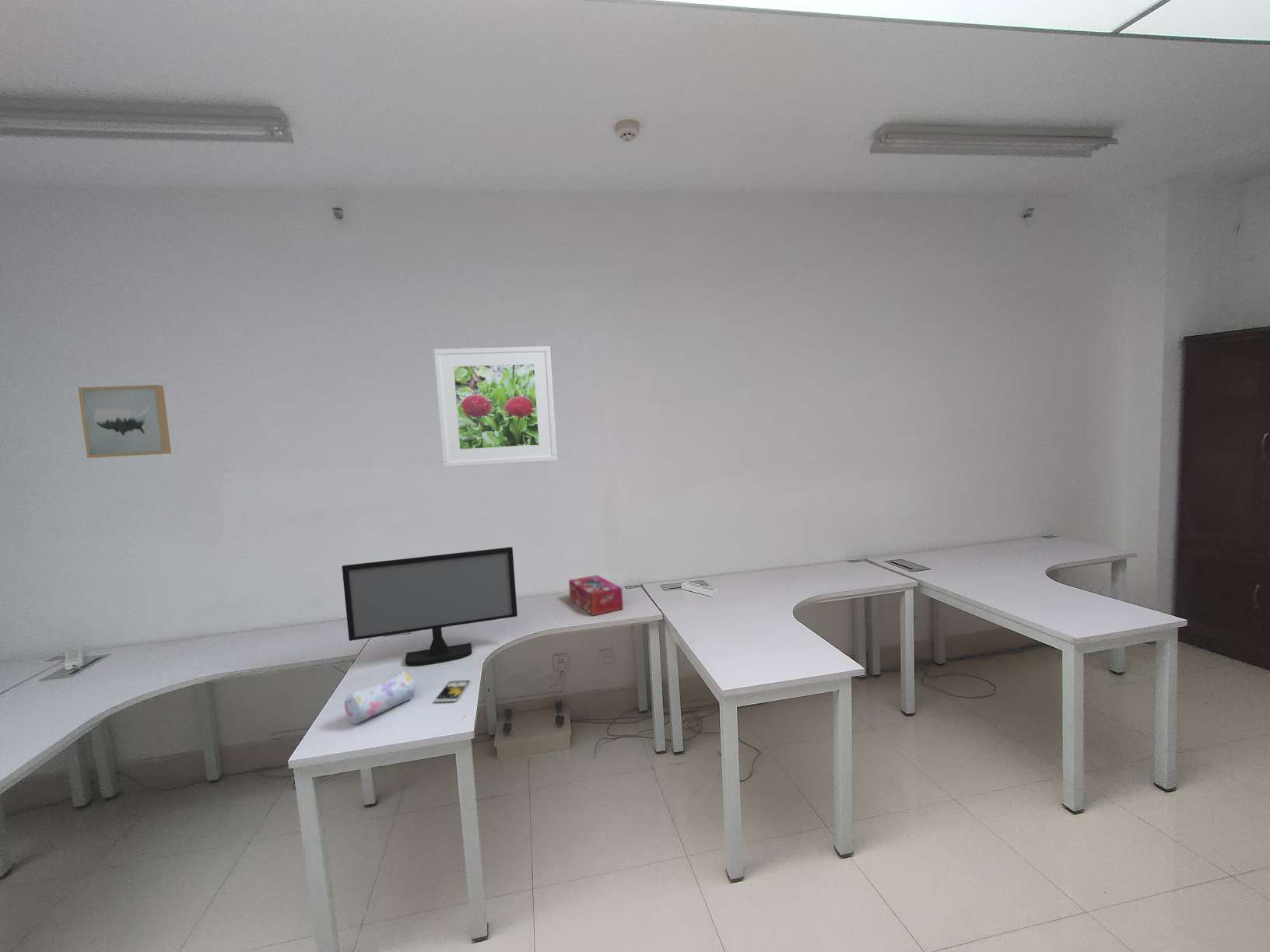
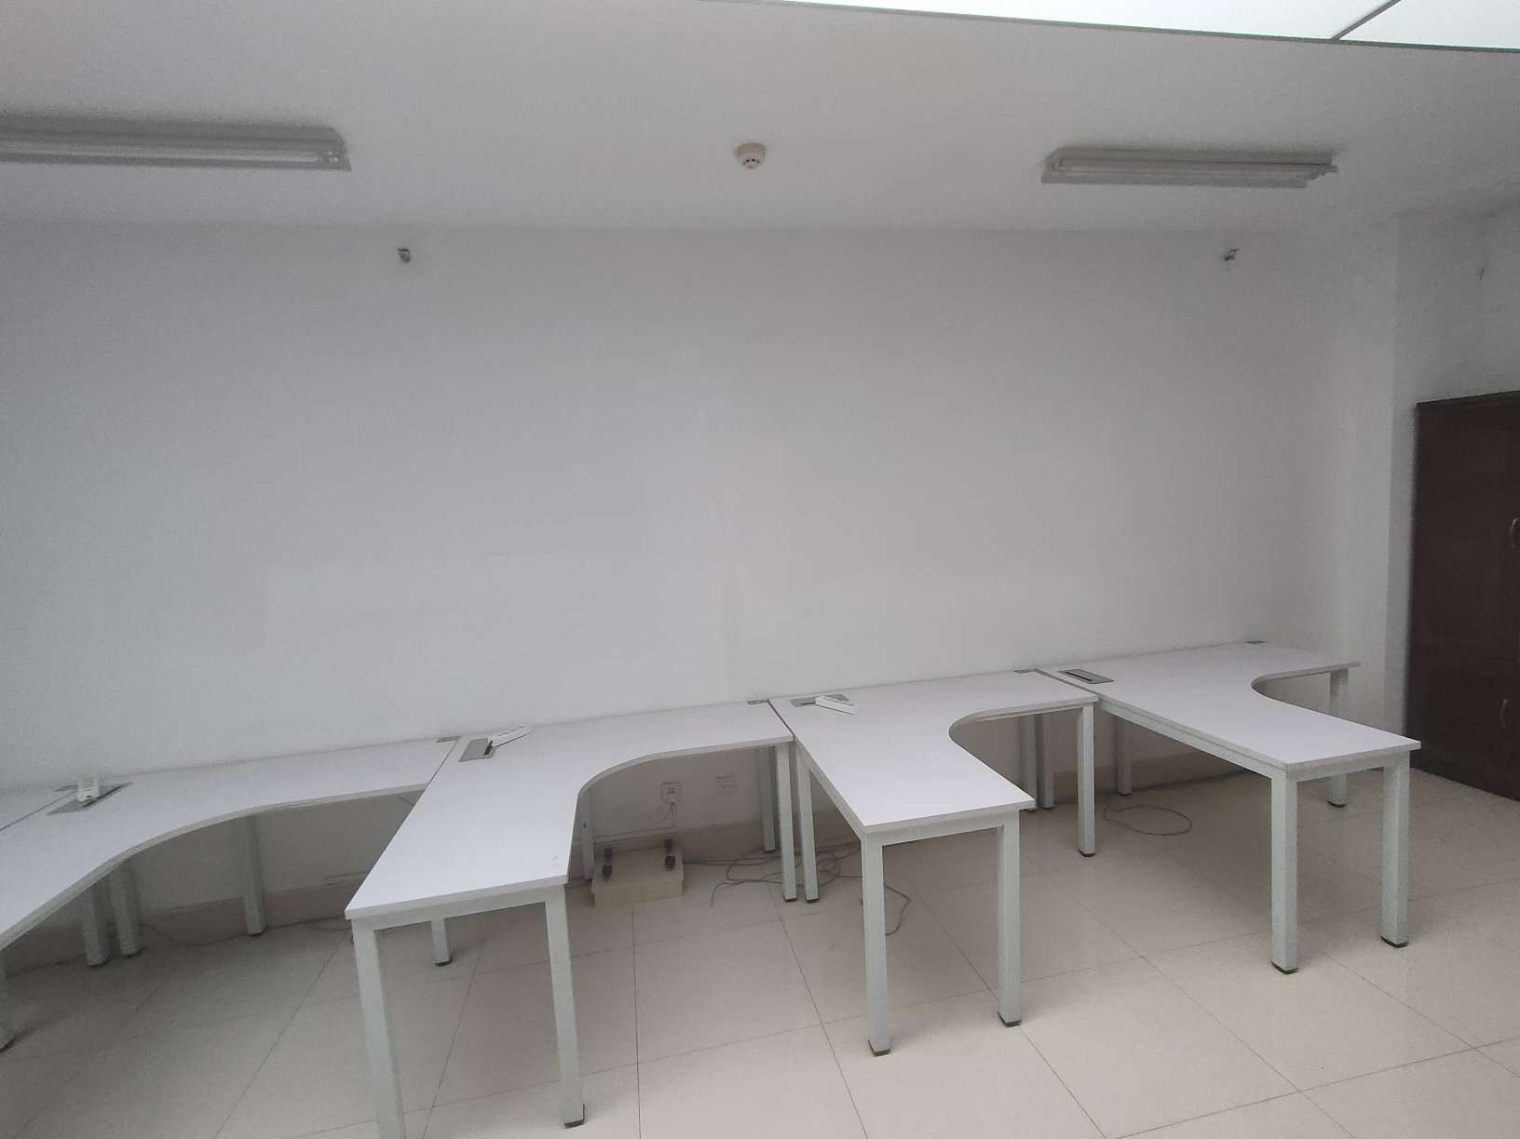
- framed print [433,345,558,468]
- computer monitor [342,546,518,667]
- pencil case [343,670,416,725]
- tissue box [568,574,624,616]
- wall art [77,384,172,459]
- smartphone [434,679,471,702]
